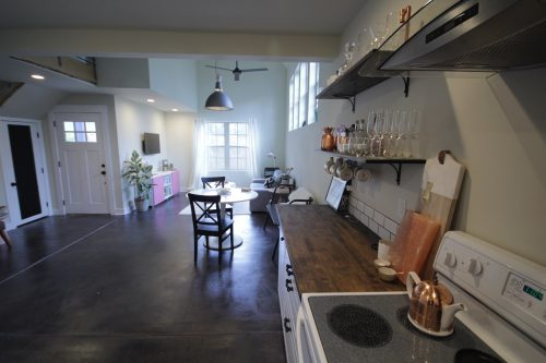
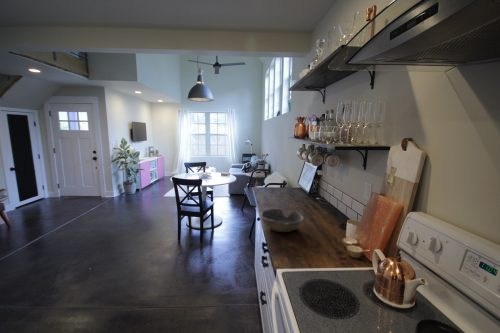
+ bowl [260,208,305,233]
